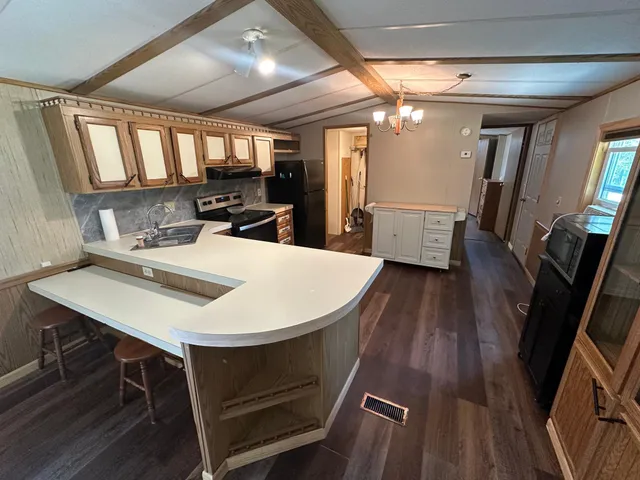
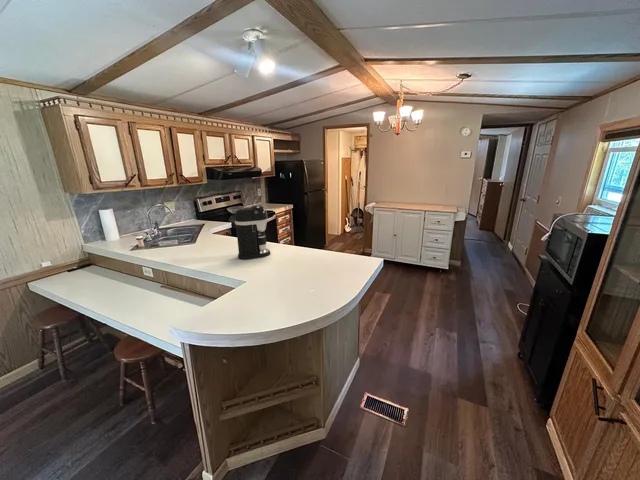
+ coffee maker [234,204,271,260]
